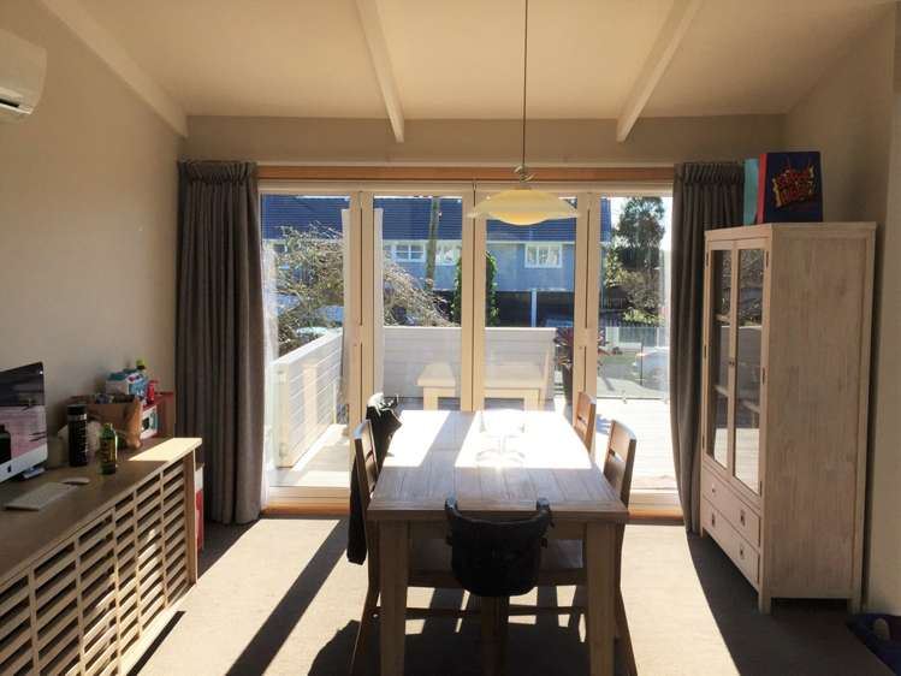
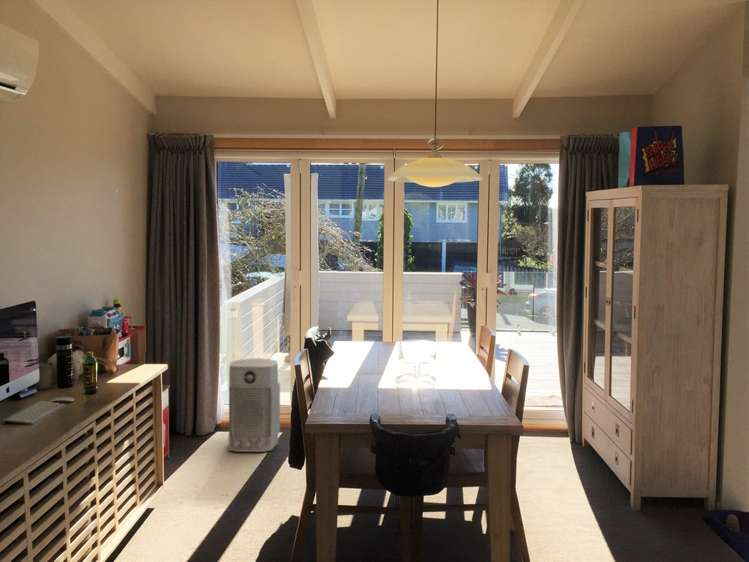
+ air purifier [227,357,281,453]
